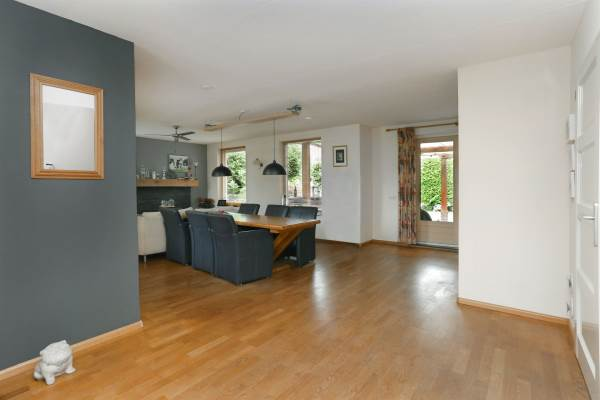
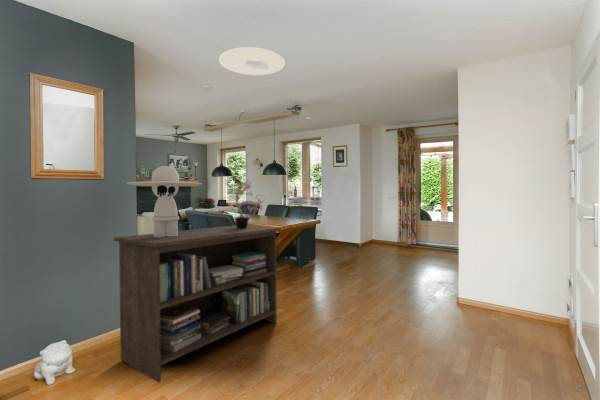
+ ceiling light [218,46,286,76]
+ table lamp [126,165,202,237]
+ storage cabinet [113,224,283,383]
+ potted plant [224,178,267,228]
